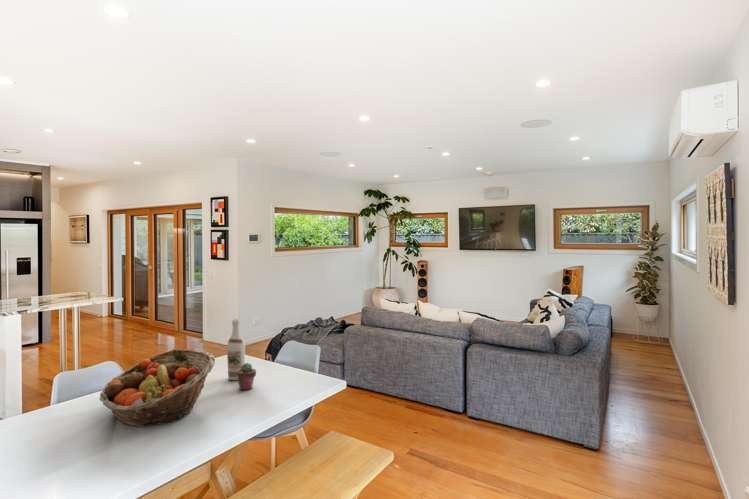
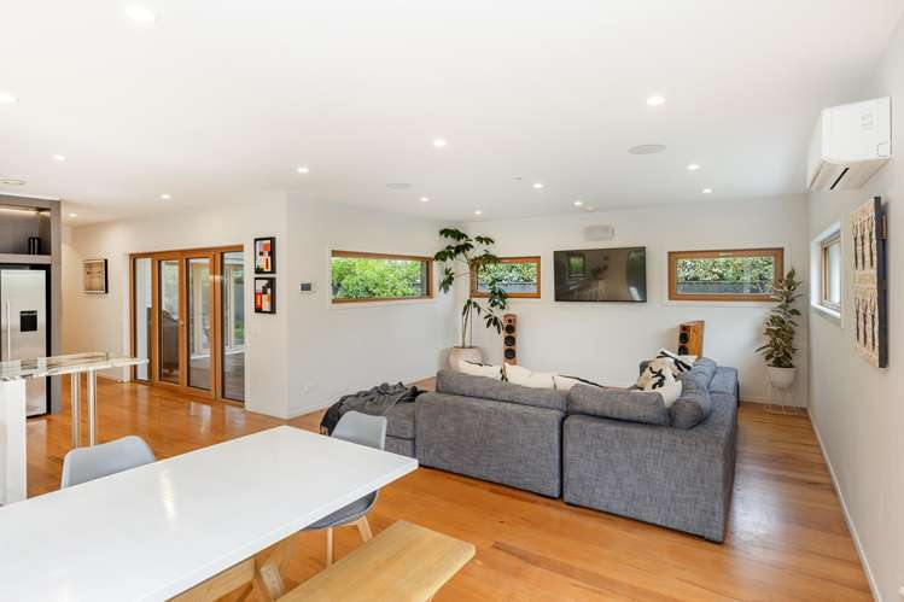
- wine bottle [226,318,246,381]
- potted succulent [236,362,257,391]
- fruit basket [98,348,216,428]
